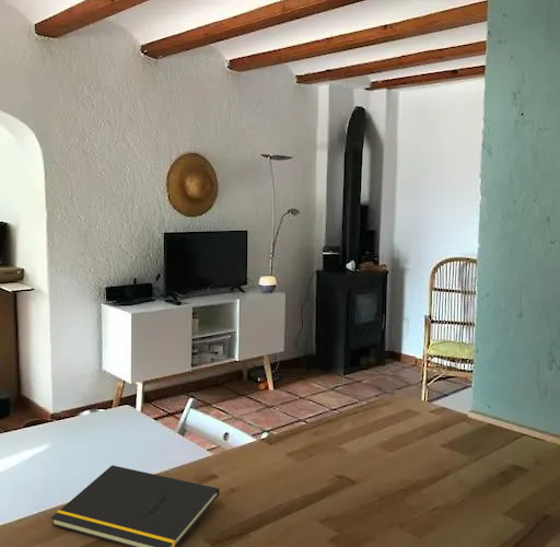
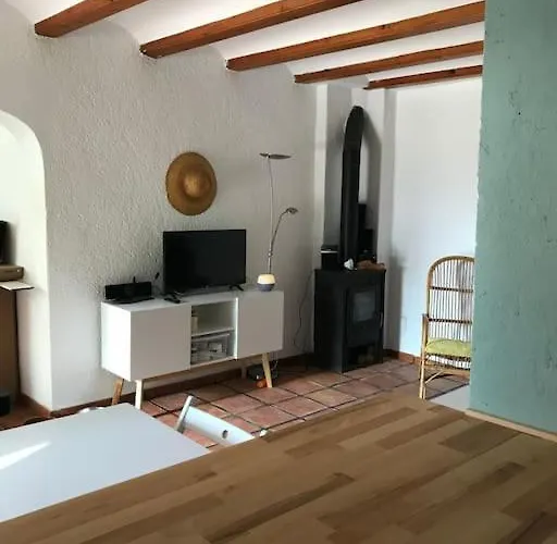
- notepad [50,464,221,547]
